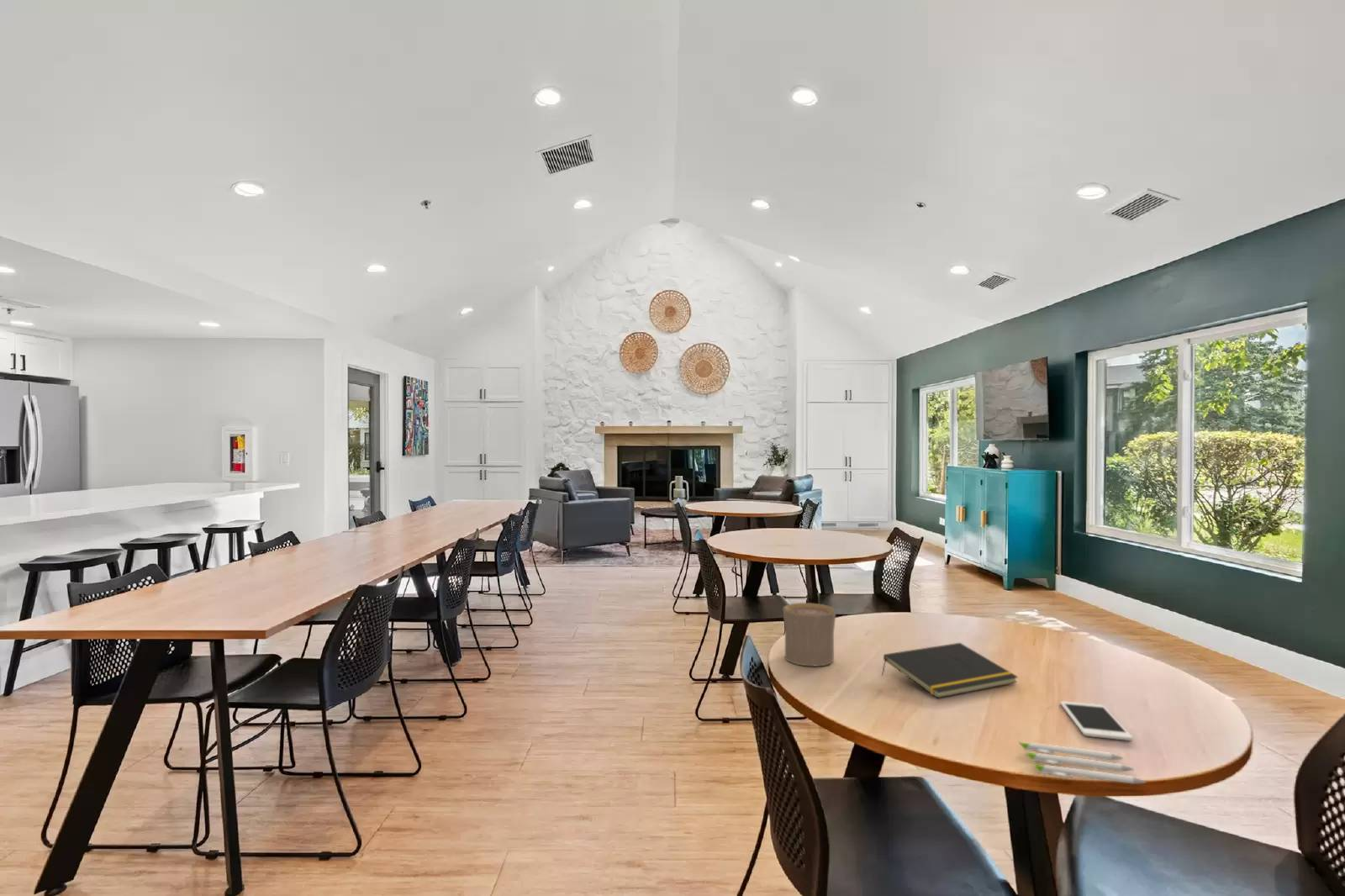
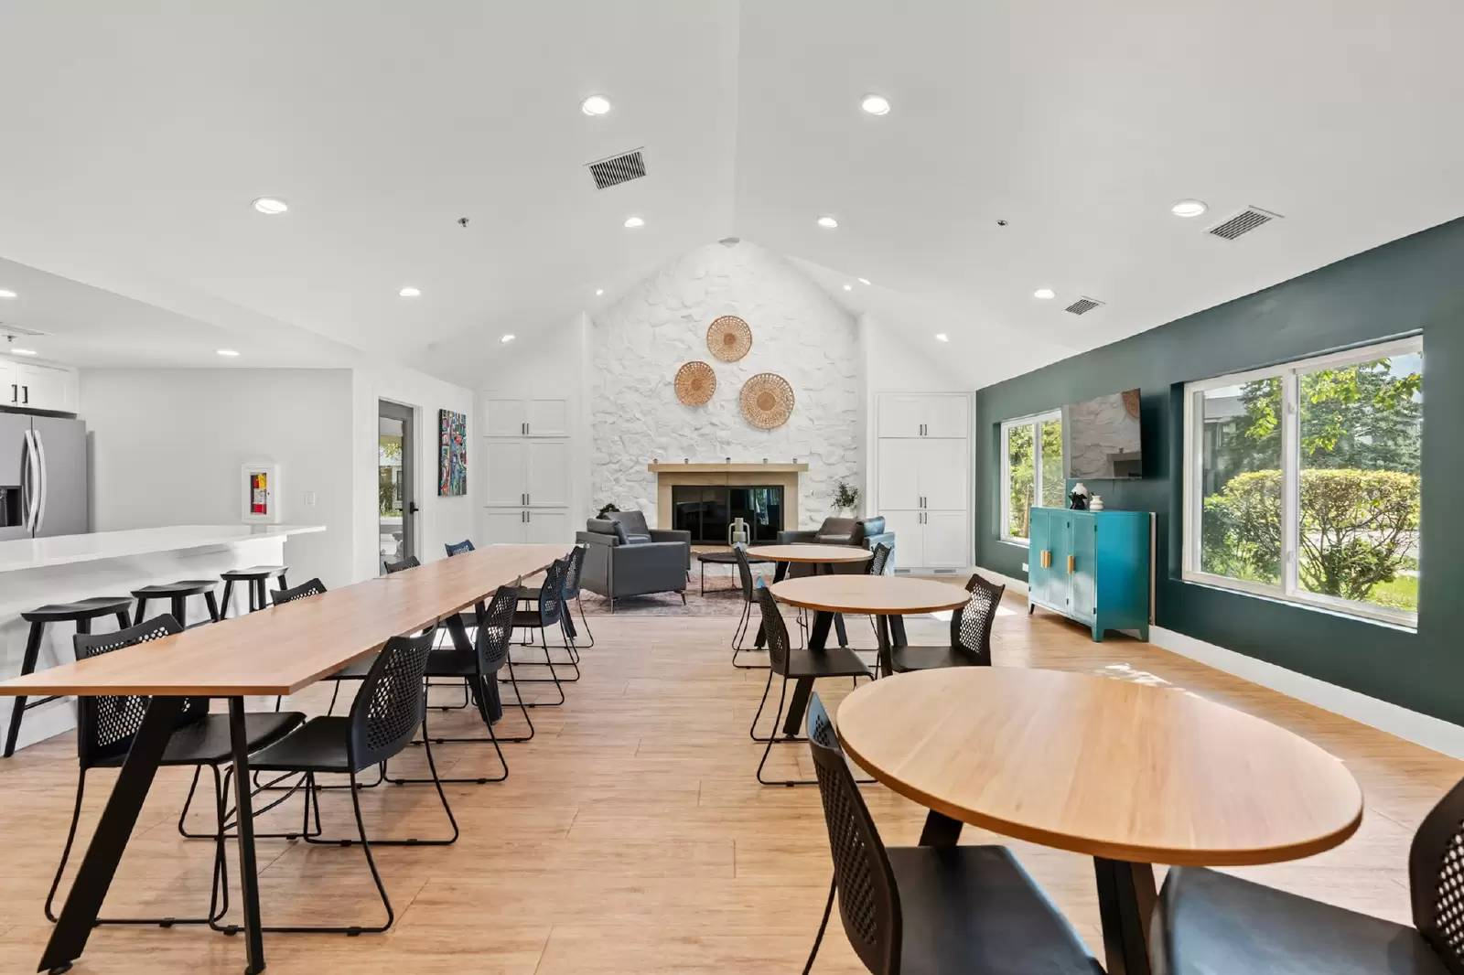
- cup [782,602,837,667]
- pen [1018,741,1147,785]
- cell phone [1059,700,1133,741]
- notepad [881,642,1019,698]
